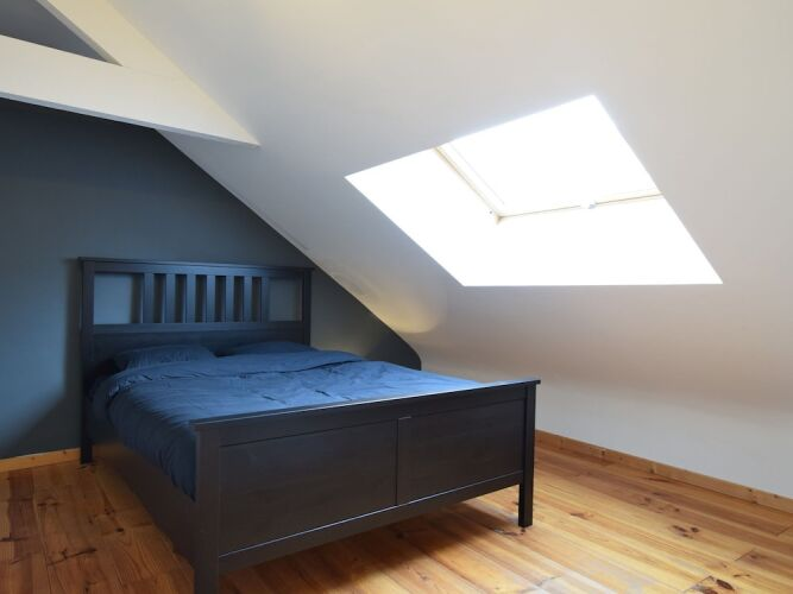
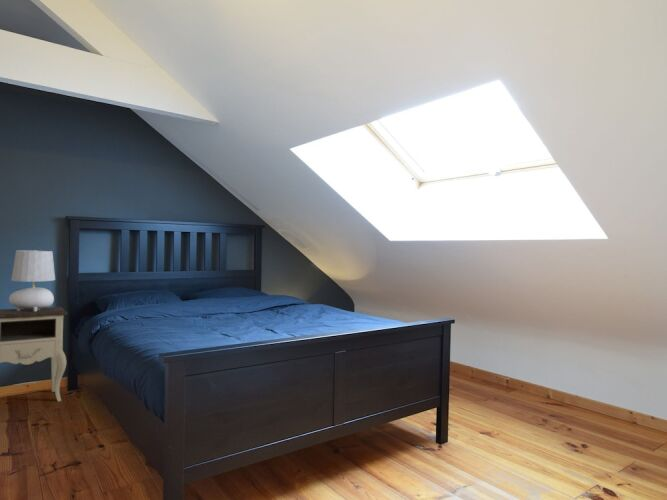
+ table lamp [8,249,56,312]
+ nightstand [0,306,68,402]
